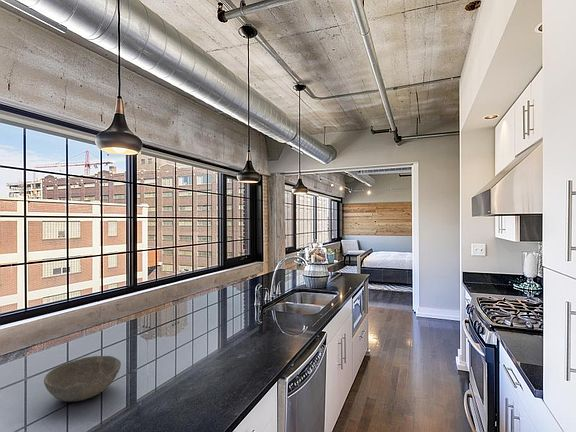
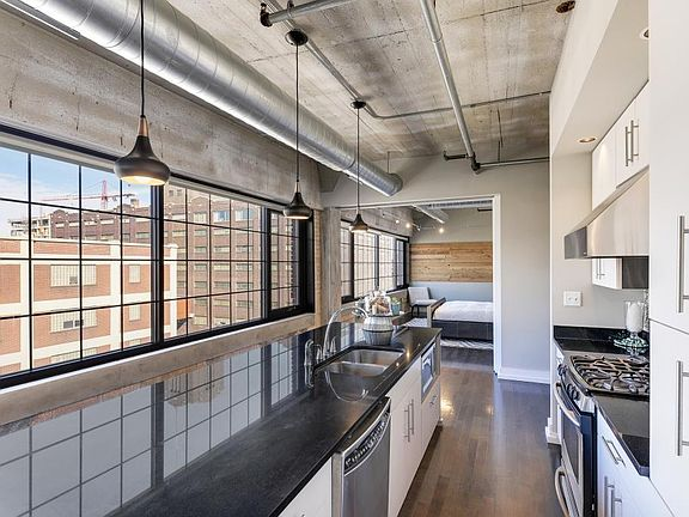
- bowl [43,355,122,403]
